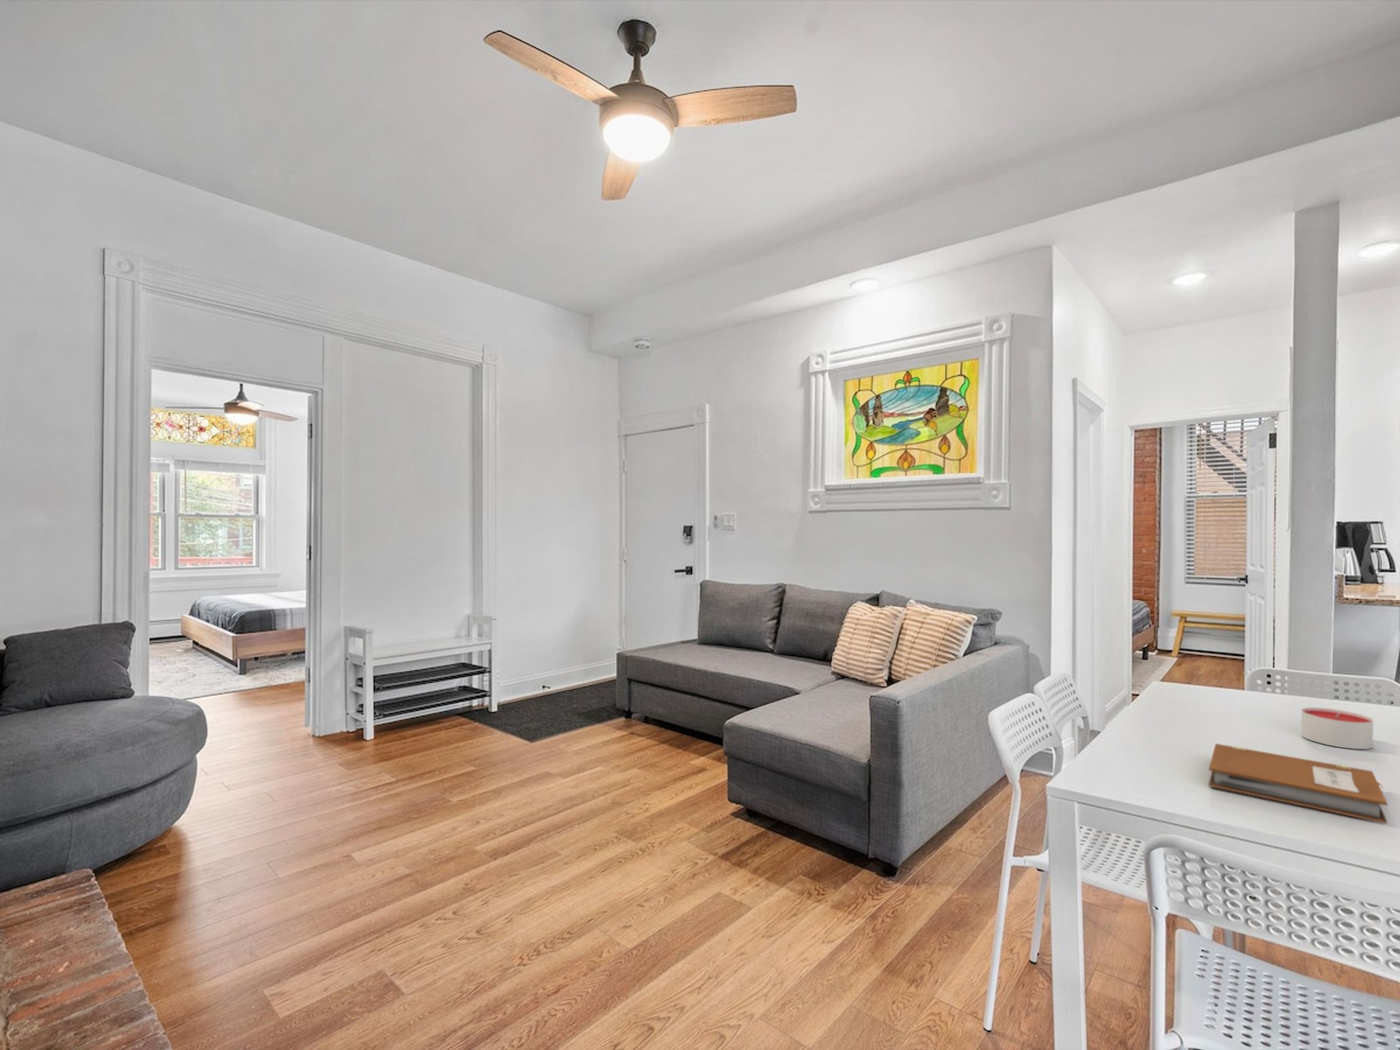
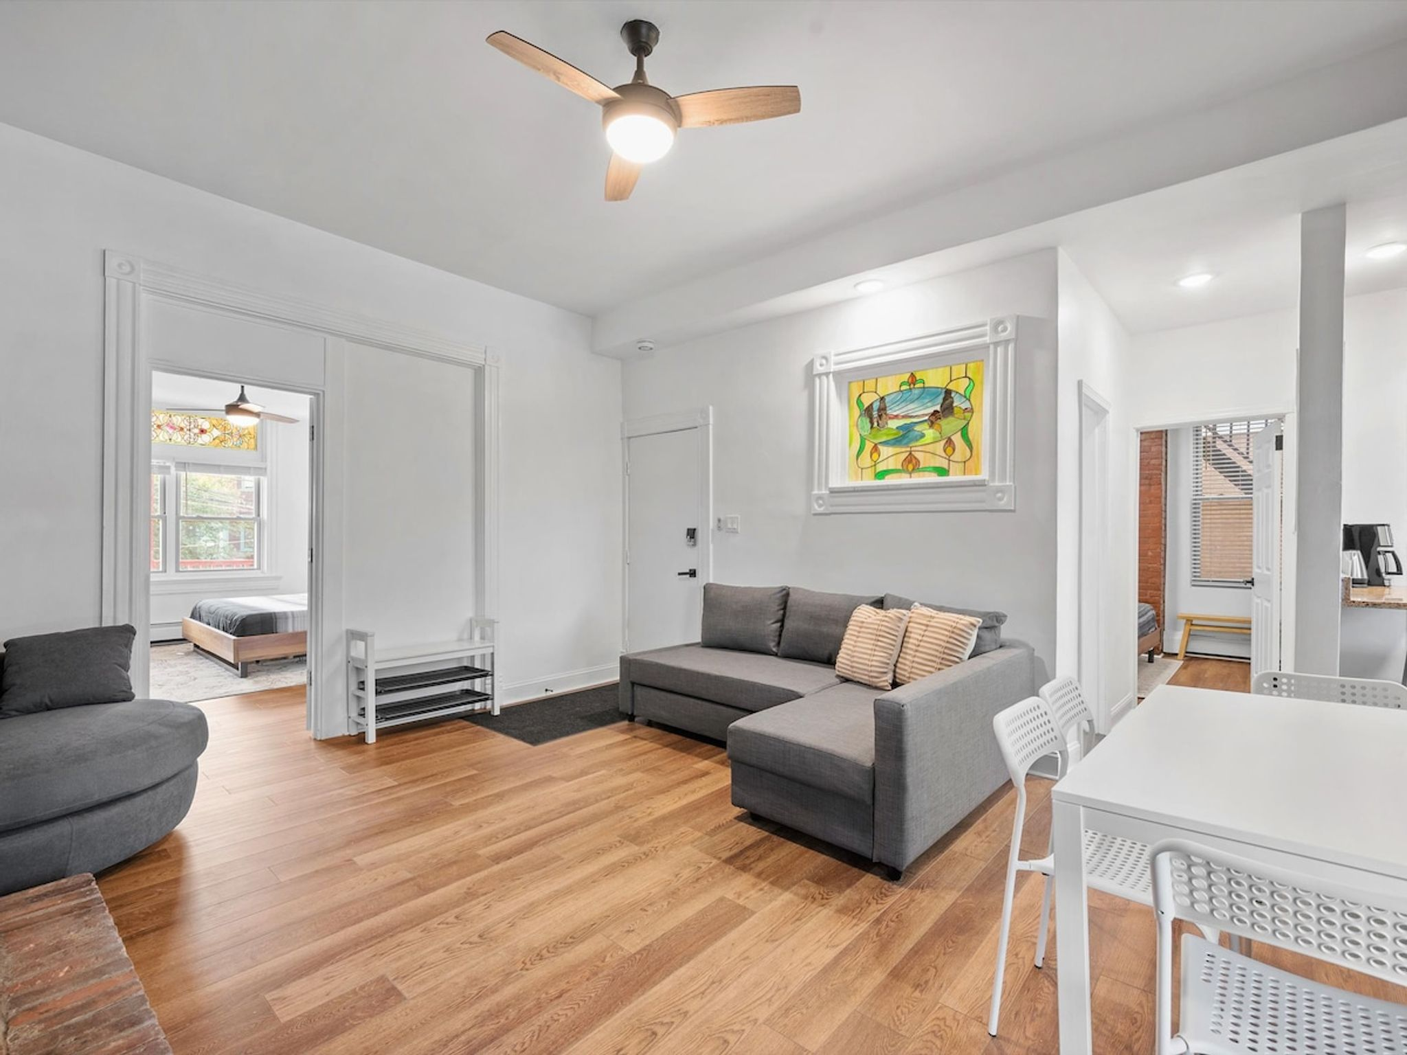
- notebook [1208,743,1388,824]
- candle [1301,707,1374,750]
